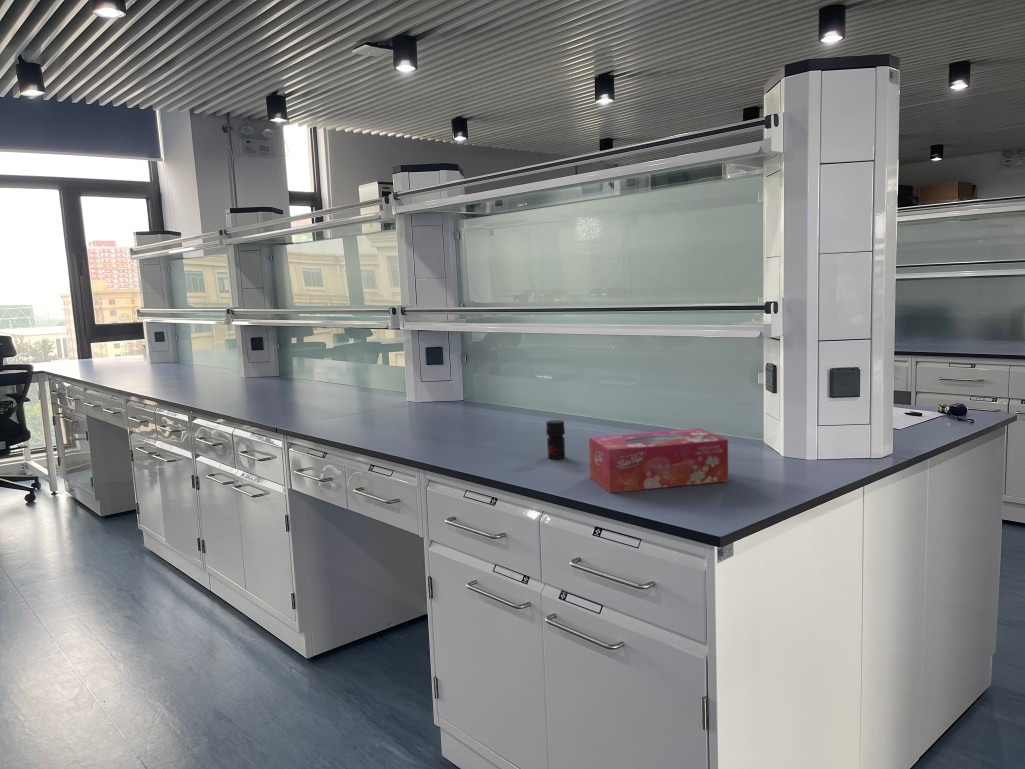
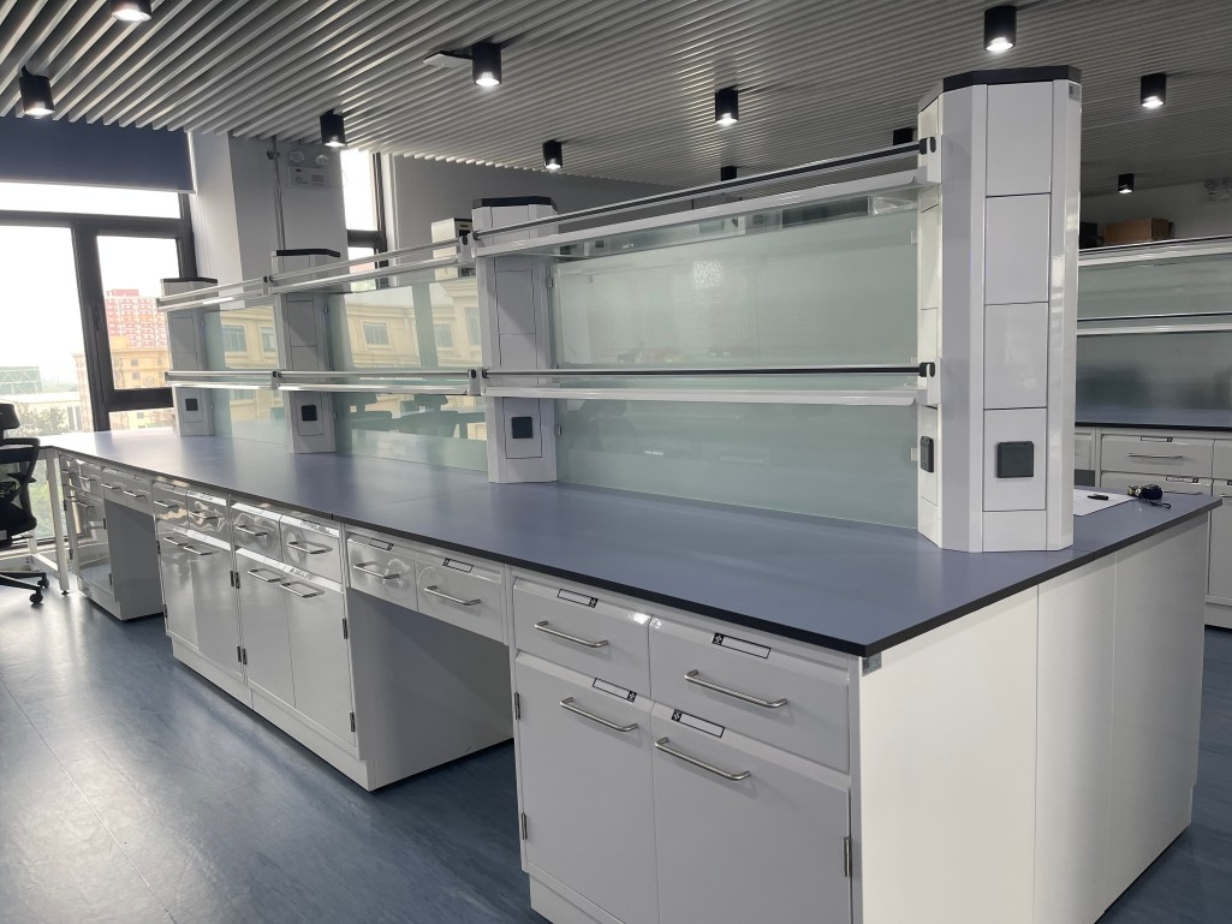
- jar [545,419,566,460]
- tissue box [588,427,729,493]
